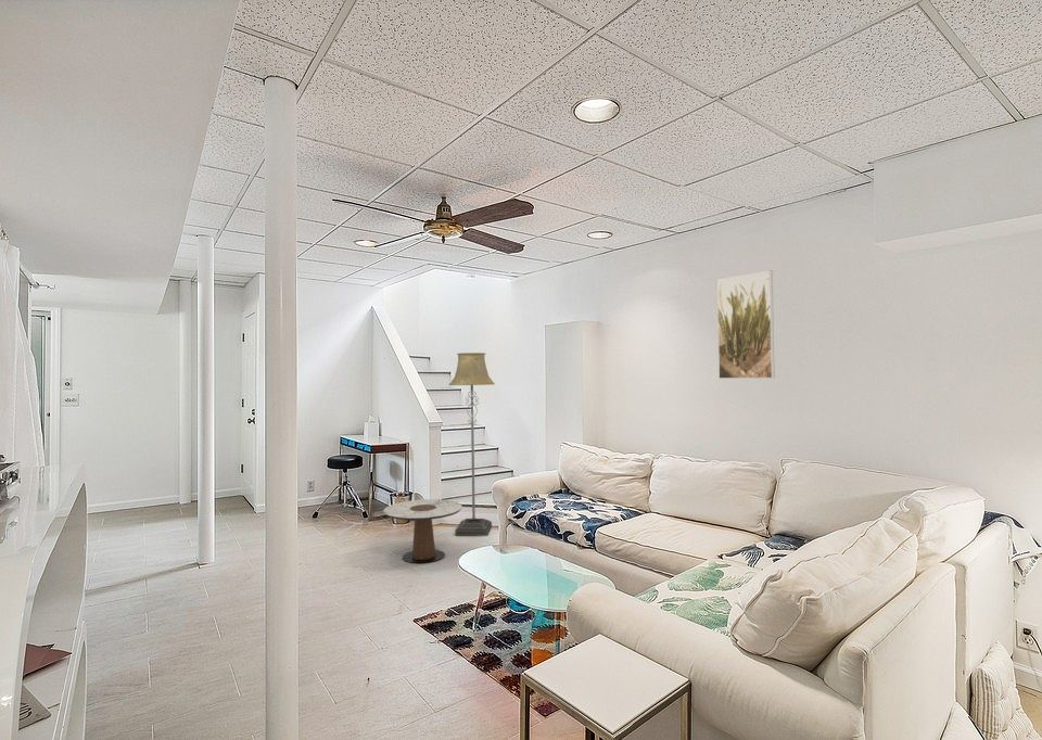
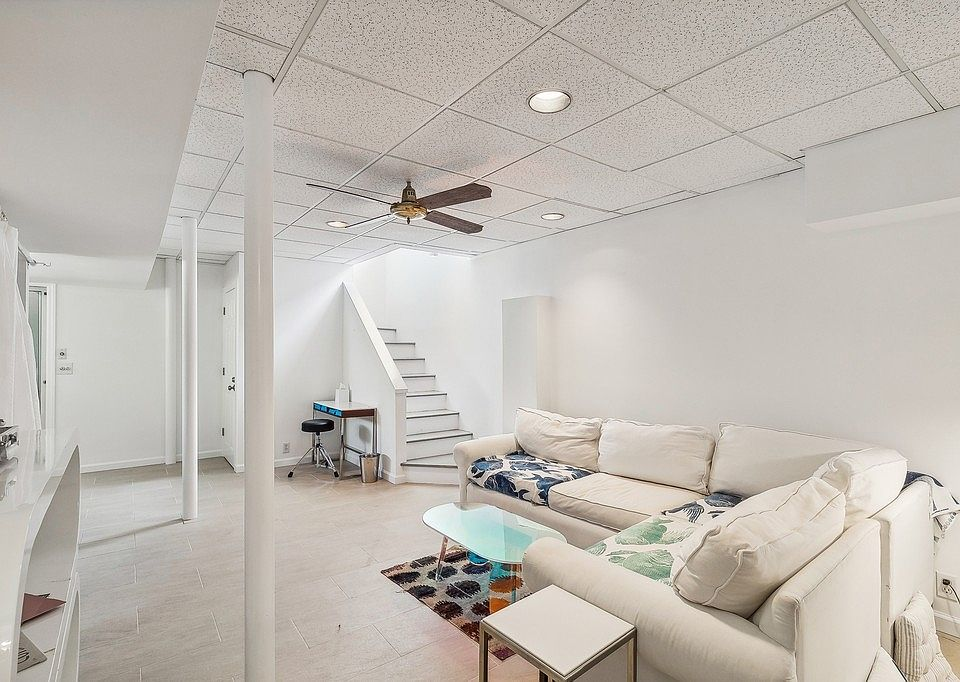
- side table [382,498,462,564]
- floor lamp [448,352,496,537]
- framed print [716,269,776,380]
